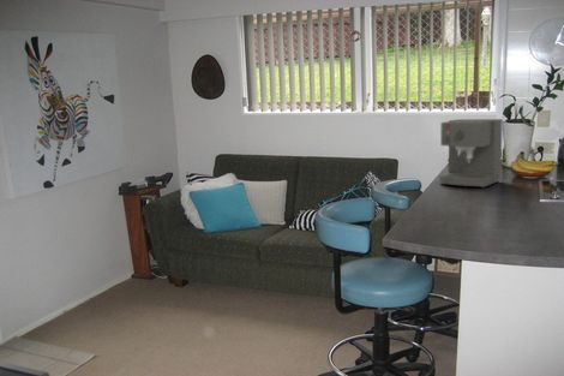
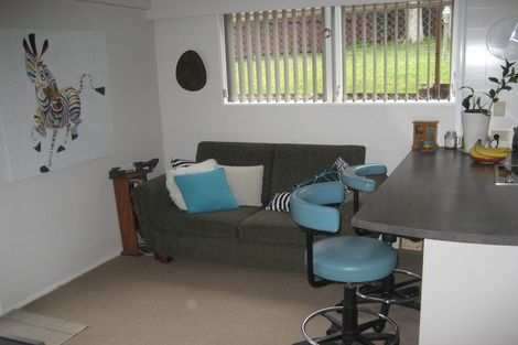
- coffee maker [438,118,504,189]
